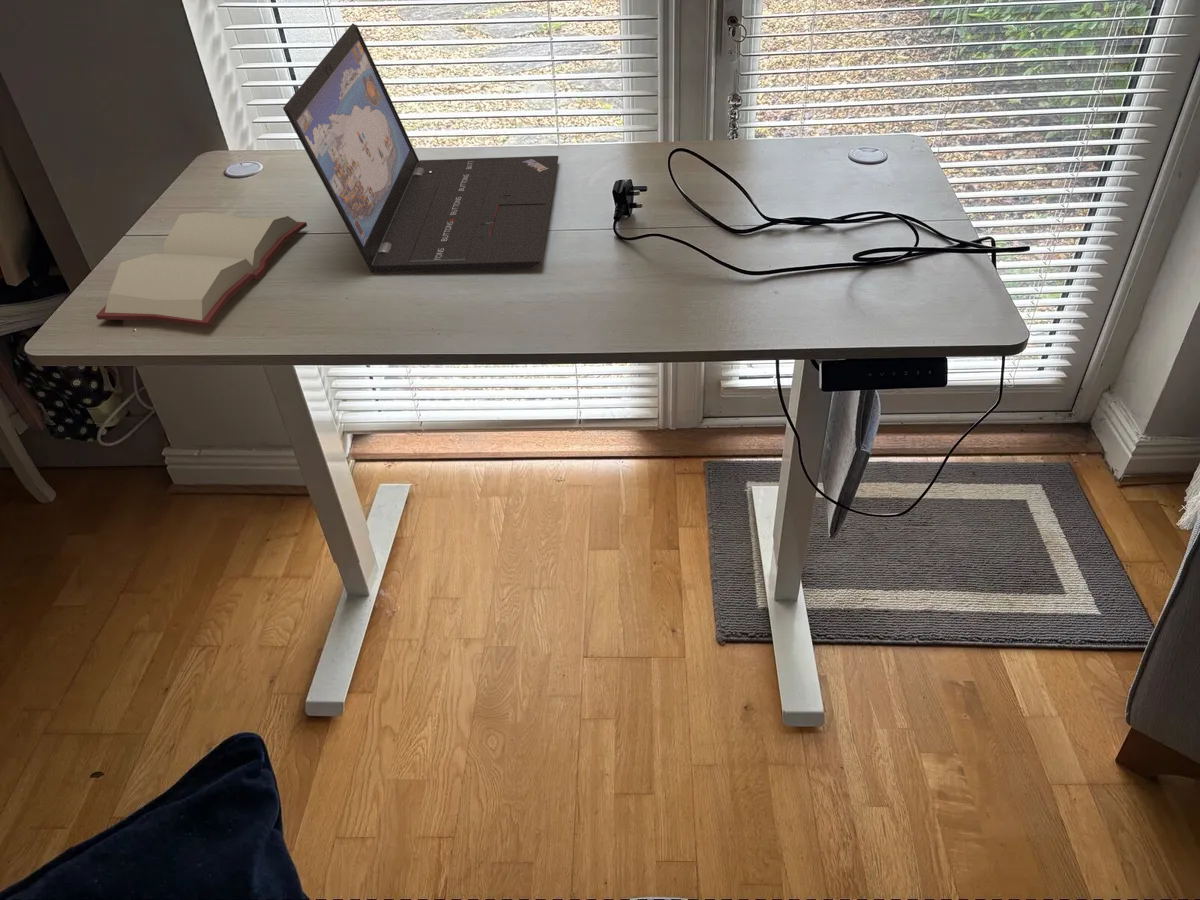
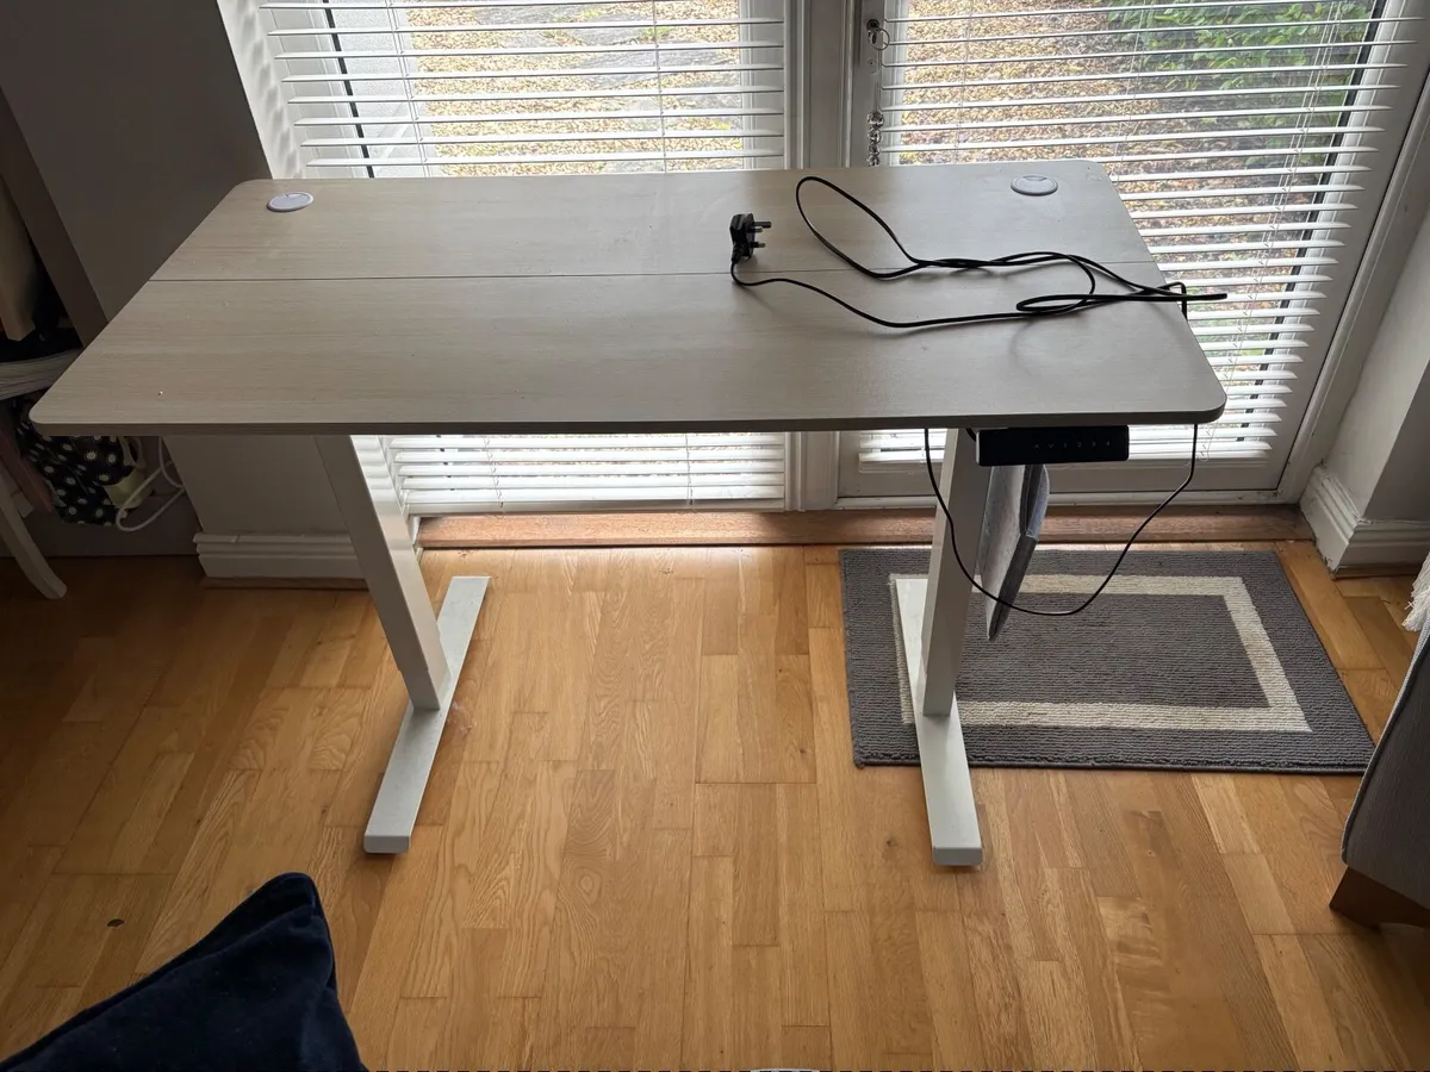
- hardback book [95,211,308,328]
- laptop [282,22,560,274]
